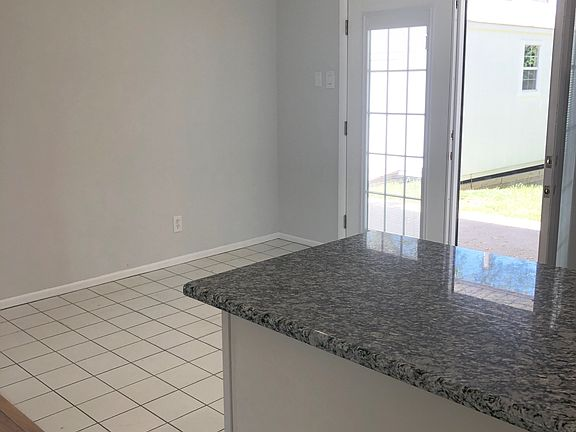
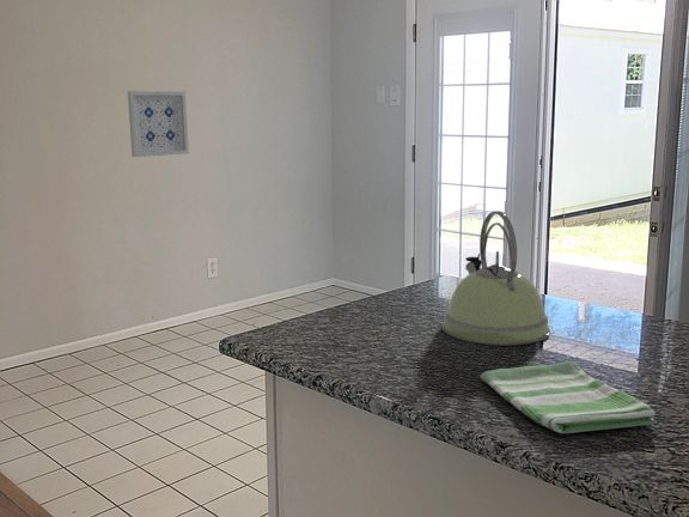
+ wall art [127,90,190,158]
+ kettle [441,209,551,347]
+ dish towel [478,360,657,434]
